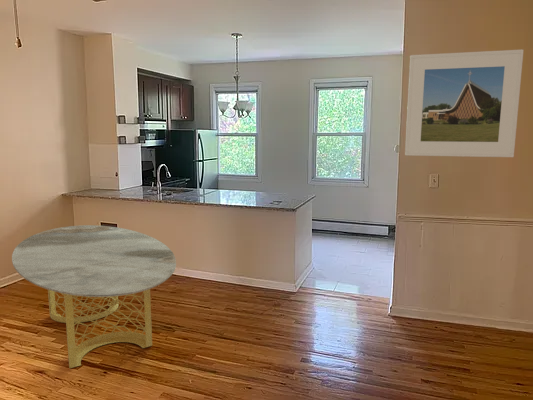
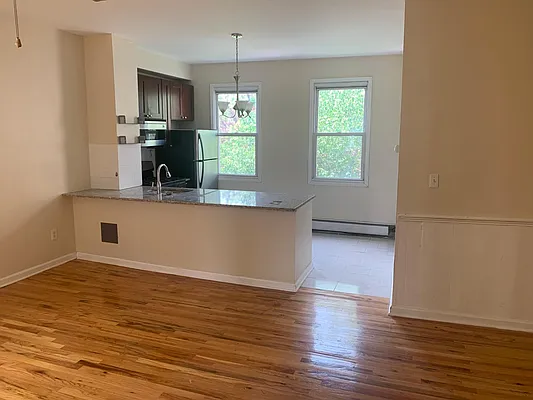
- dining table [11,224,177,369]
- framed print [404,49,525,158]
